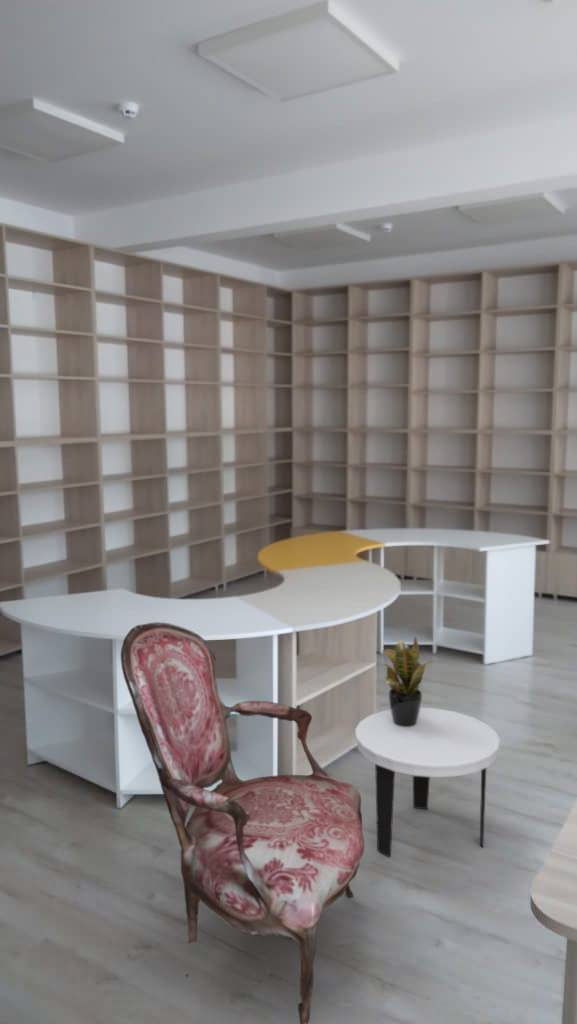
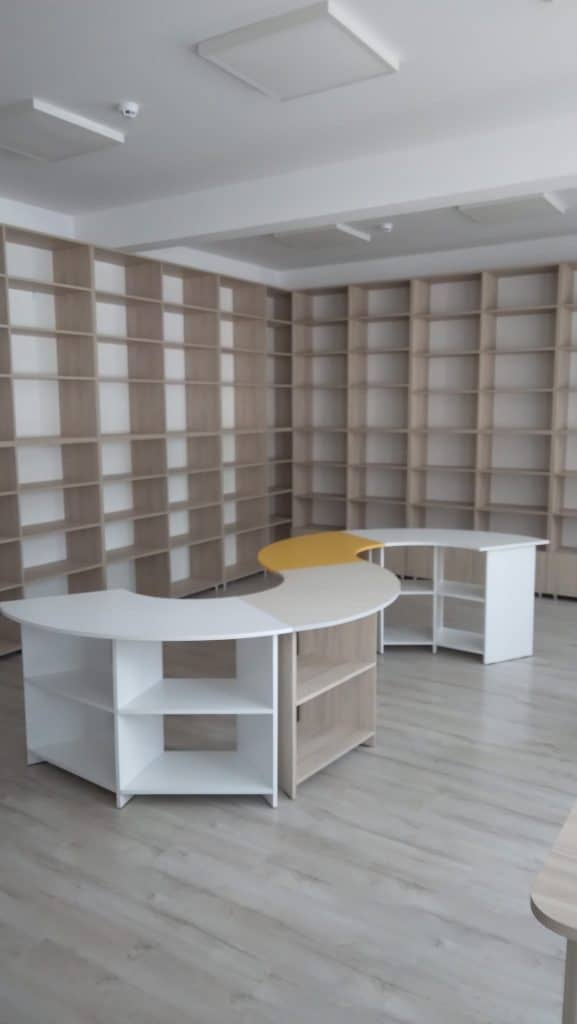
- armchair [120,621,365,1024]
- potted plant [380,636,435,727]
- side table [354,706,501,858]
